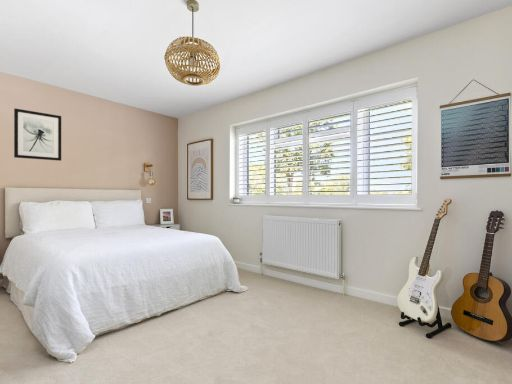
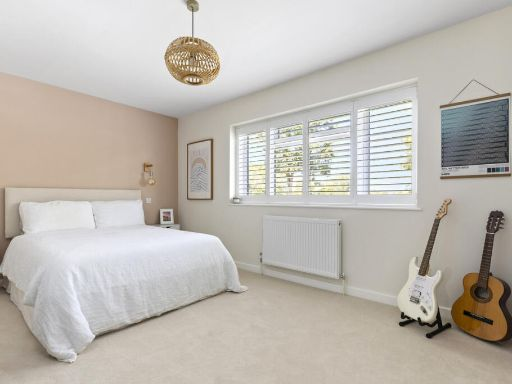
- wall art [13,107,62,162]
